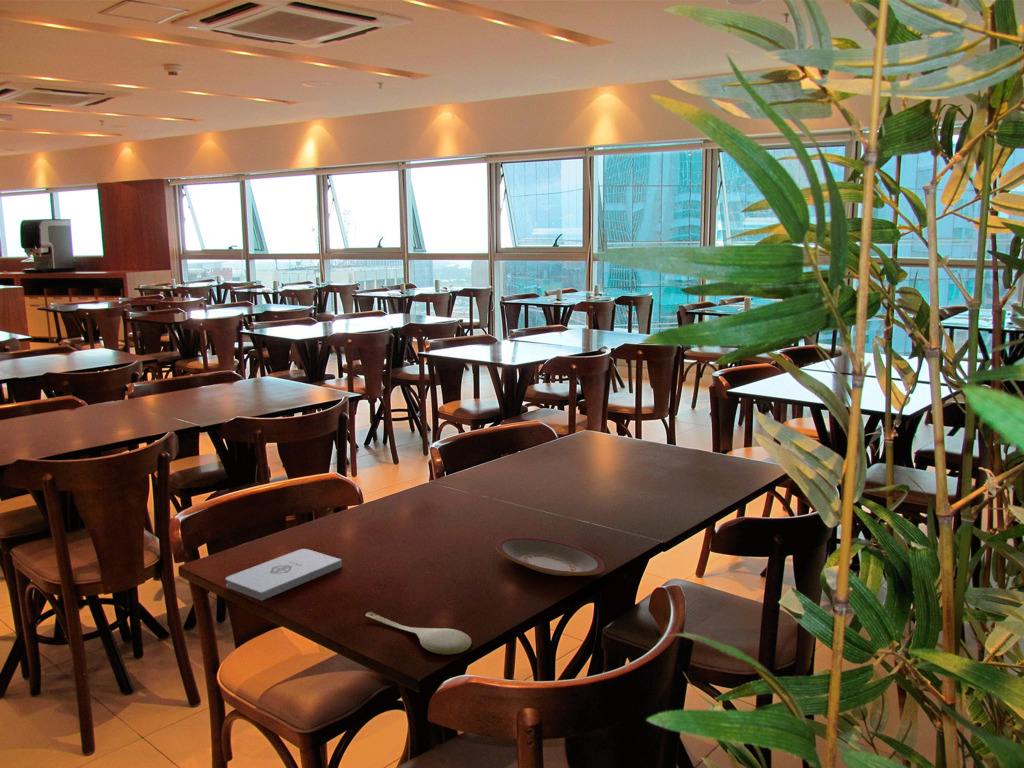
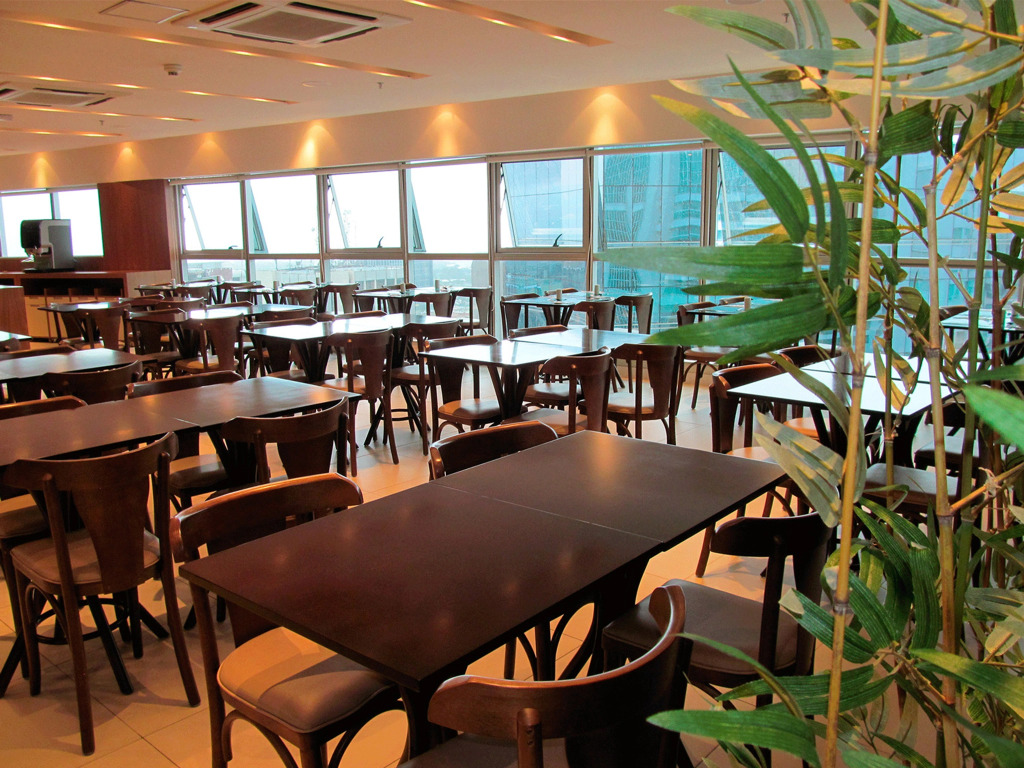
- notepad [225,548,343,601]
- plate [495,536,606,577]
- spoon [364,611,472,655]
